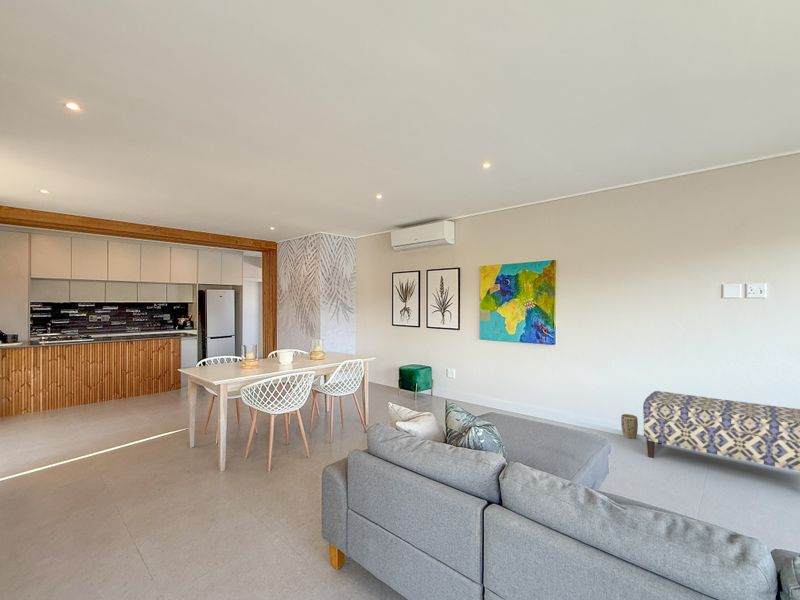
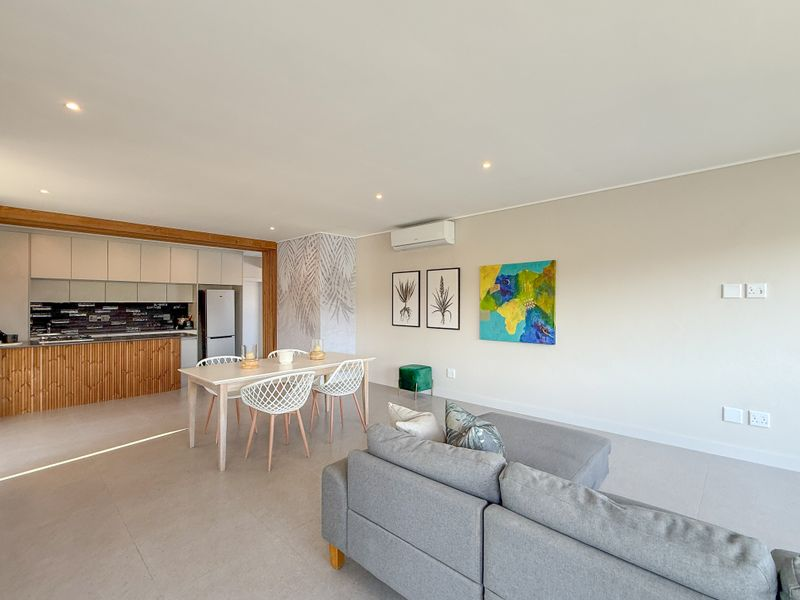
- bench [642,390,800,472]
- plant pot [620,413,639,440]
